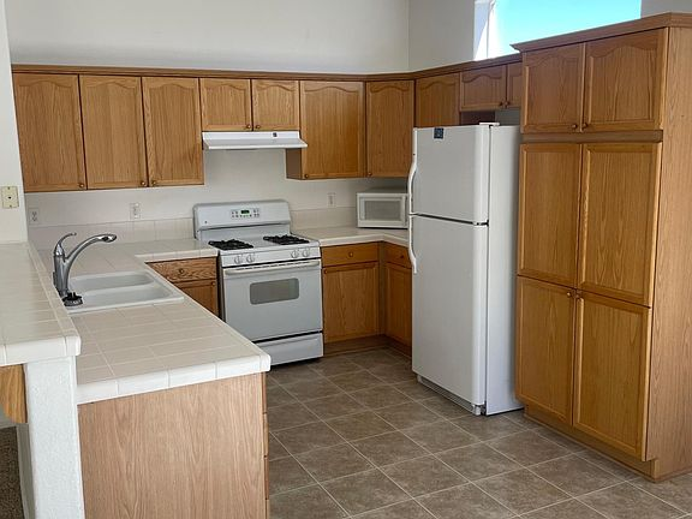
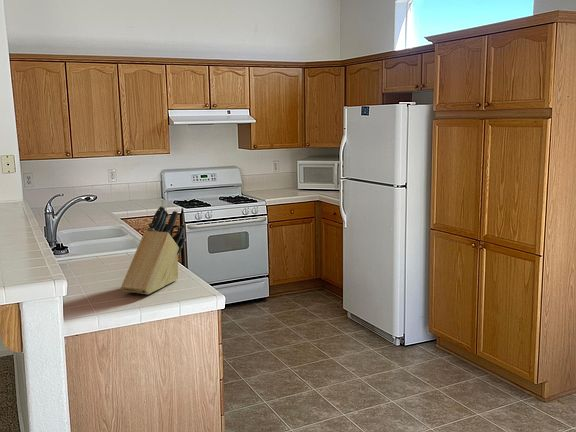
+ knife block [120,205,187,295]
